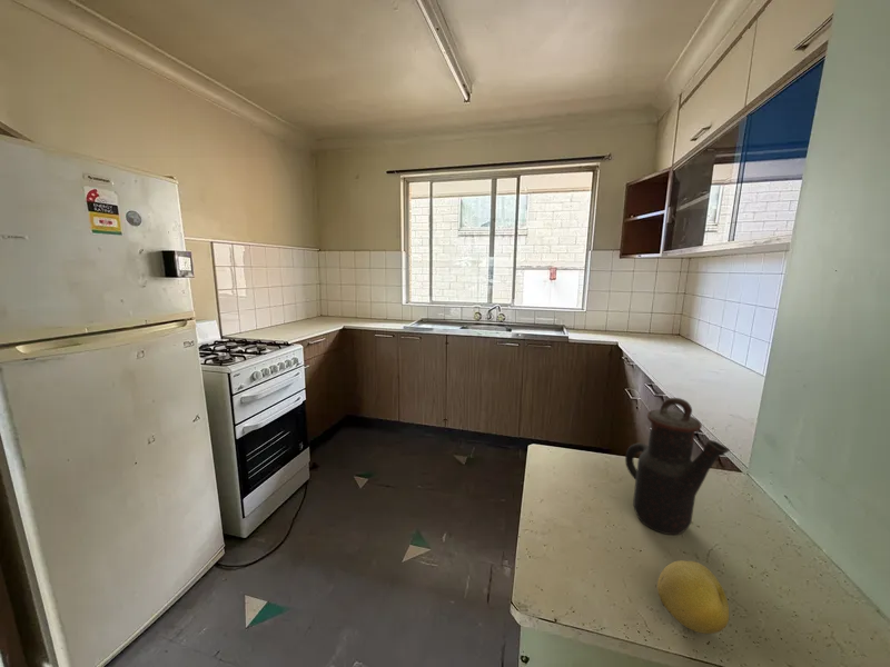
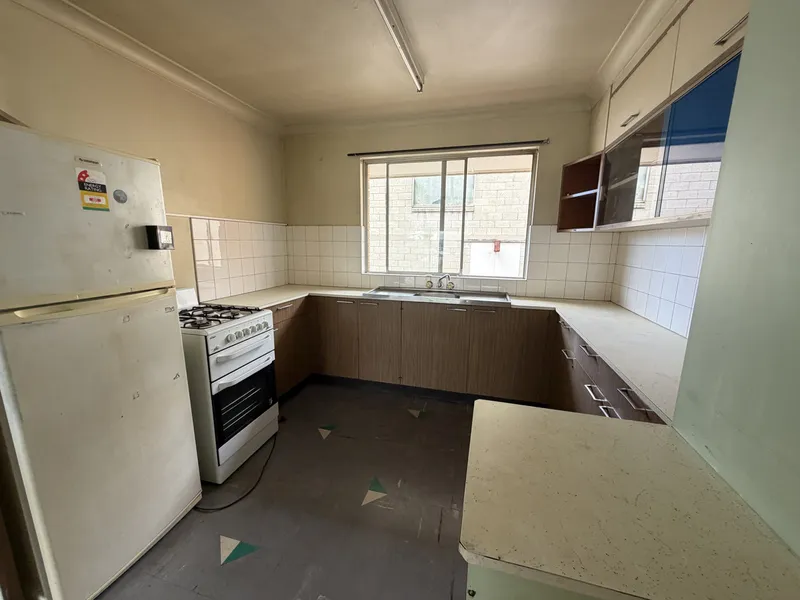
- teapot [624,397,731,536]
- fruit [656,559,730,635]
